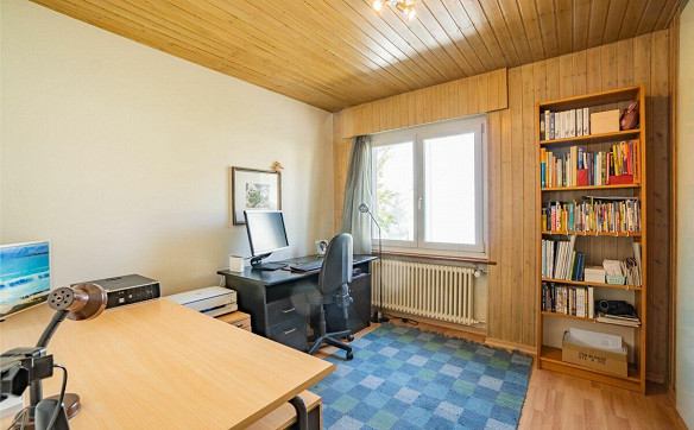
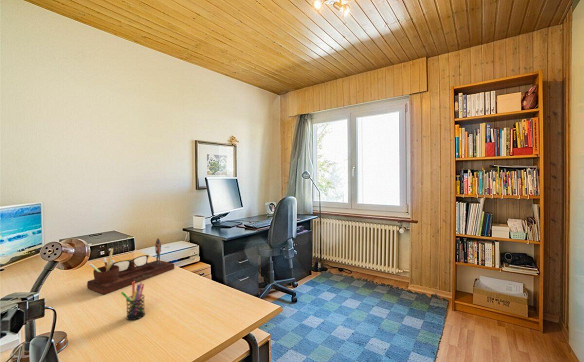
+ desk organizer [86,237,175,296]
+ pen holder [120,281,146,321]
